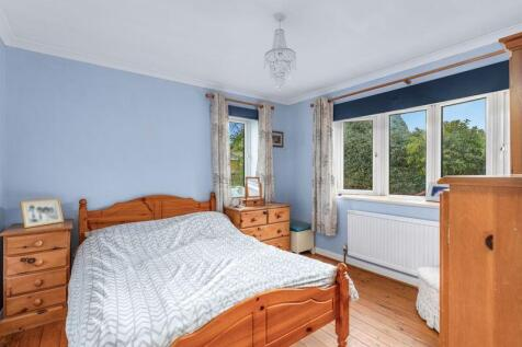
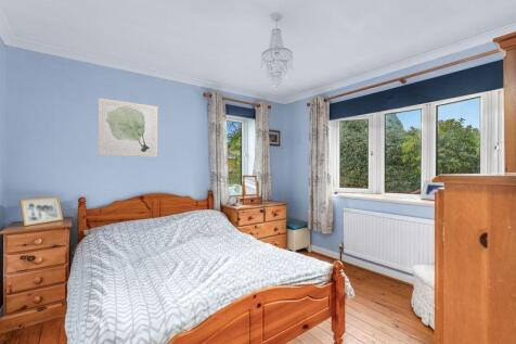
+ wall art [98,97,159,158]
